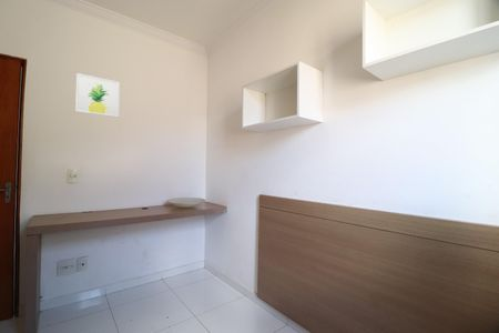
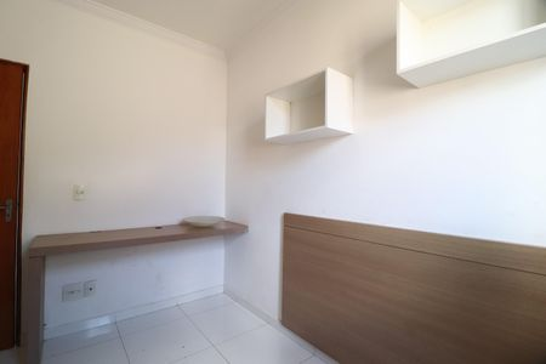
- wall art [74,72,121,119]
